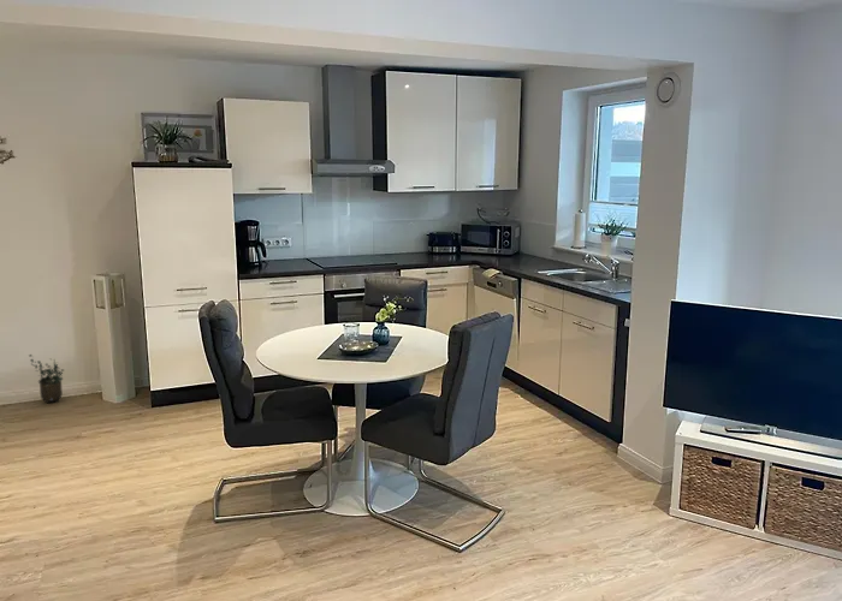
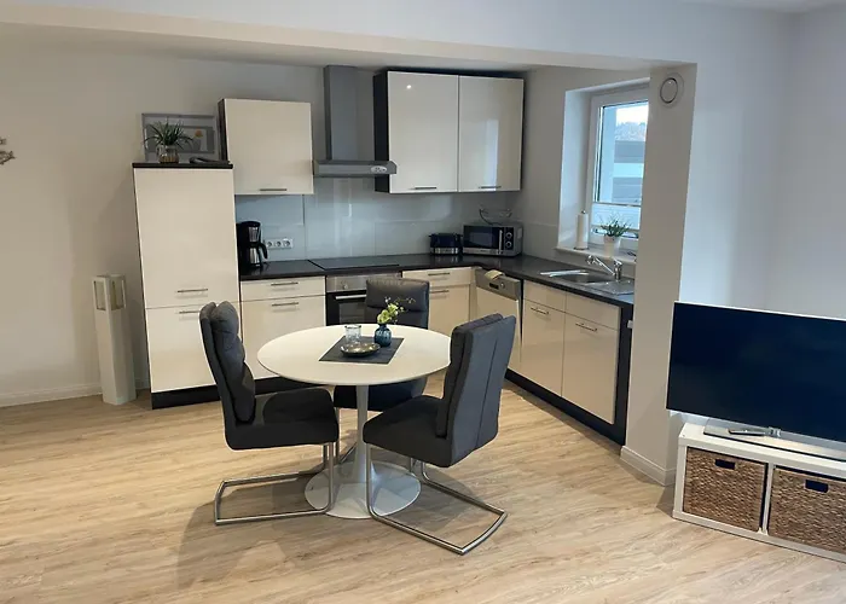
- potted plant [28,353,65,404]
